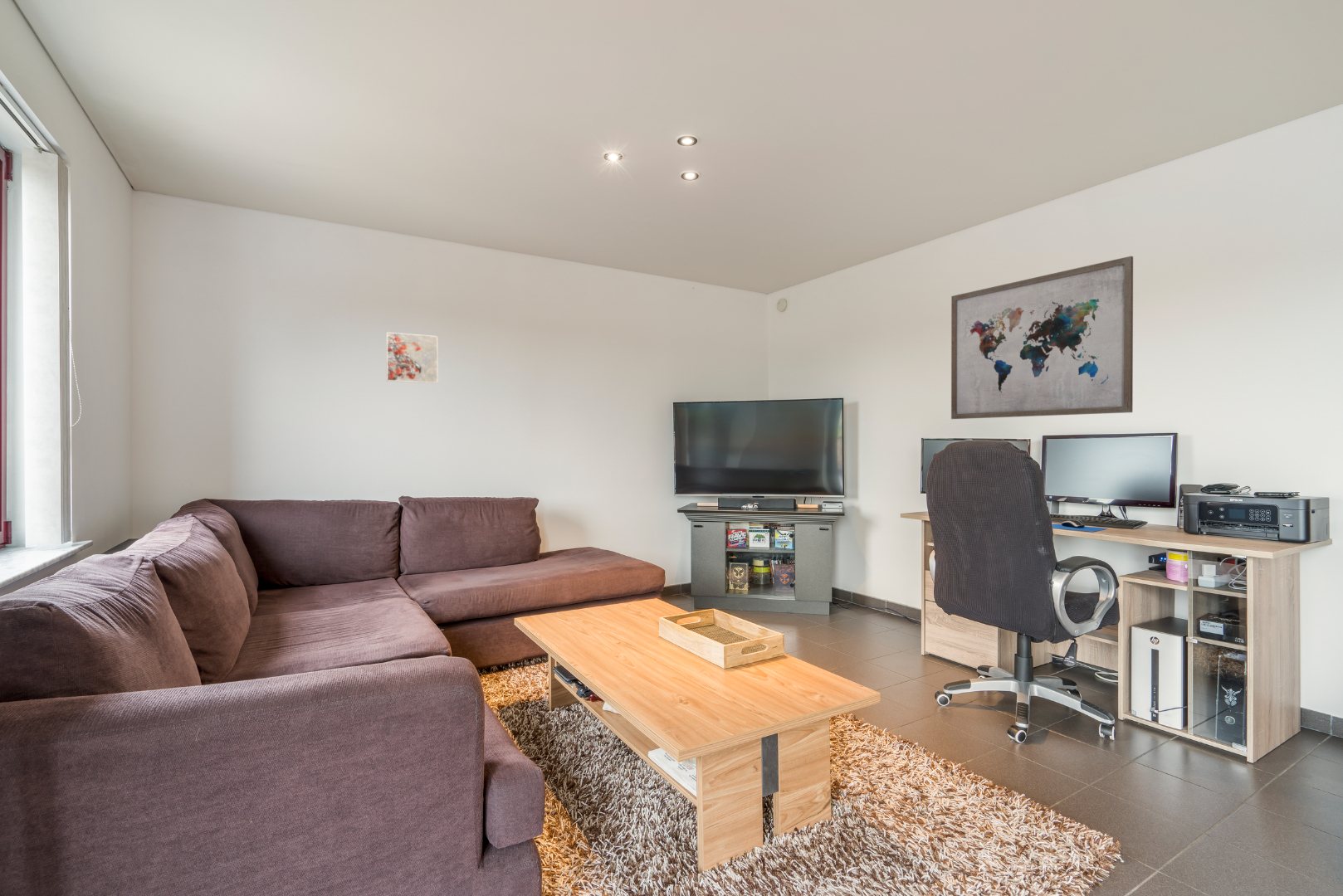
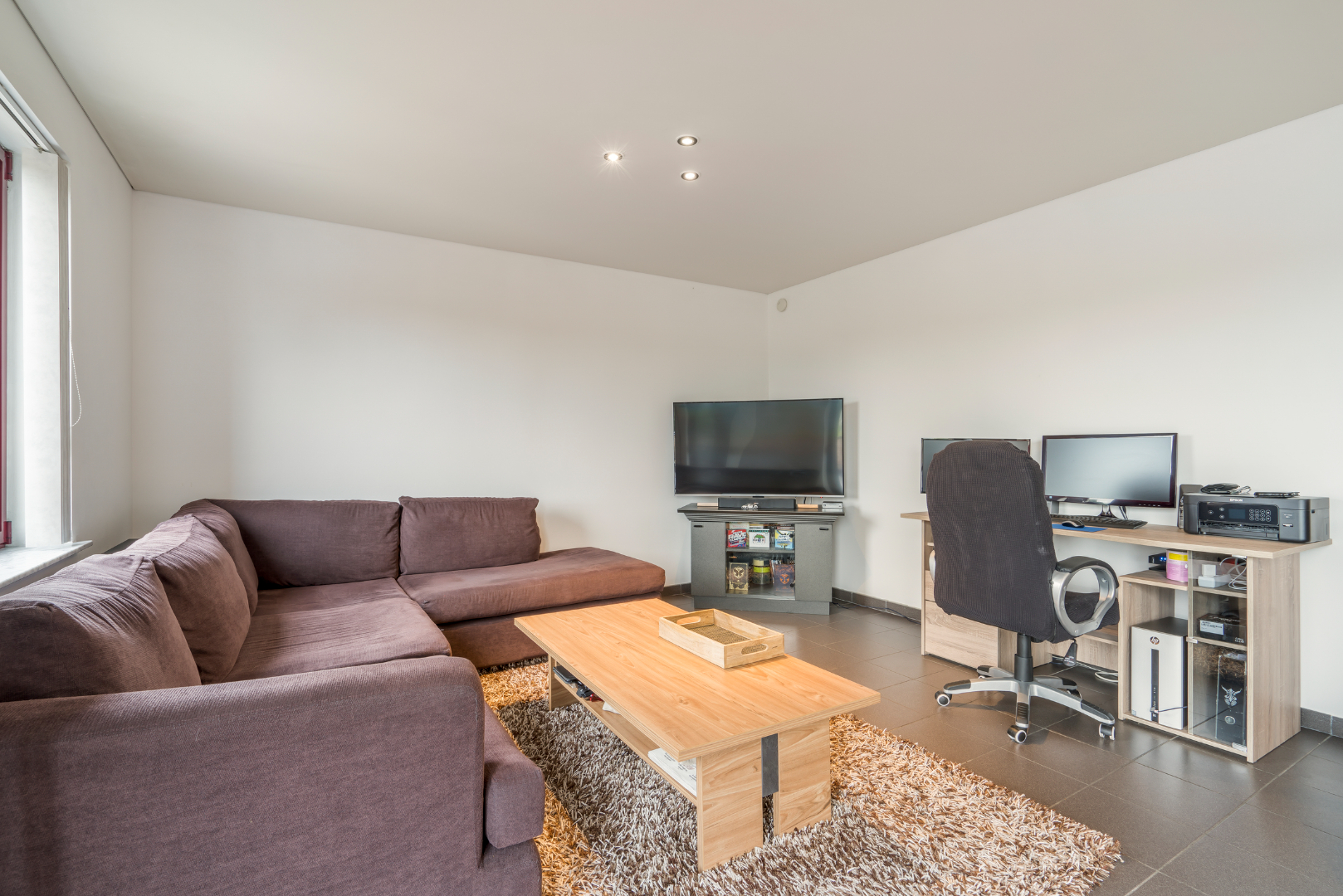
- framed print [385,331,439,384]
- wall art [950,256,1134,420]
